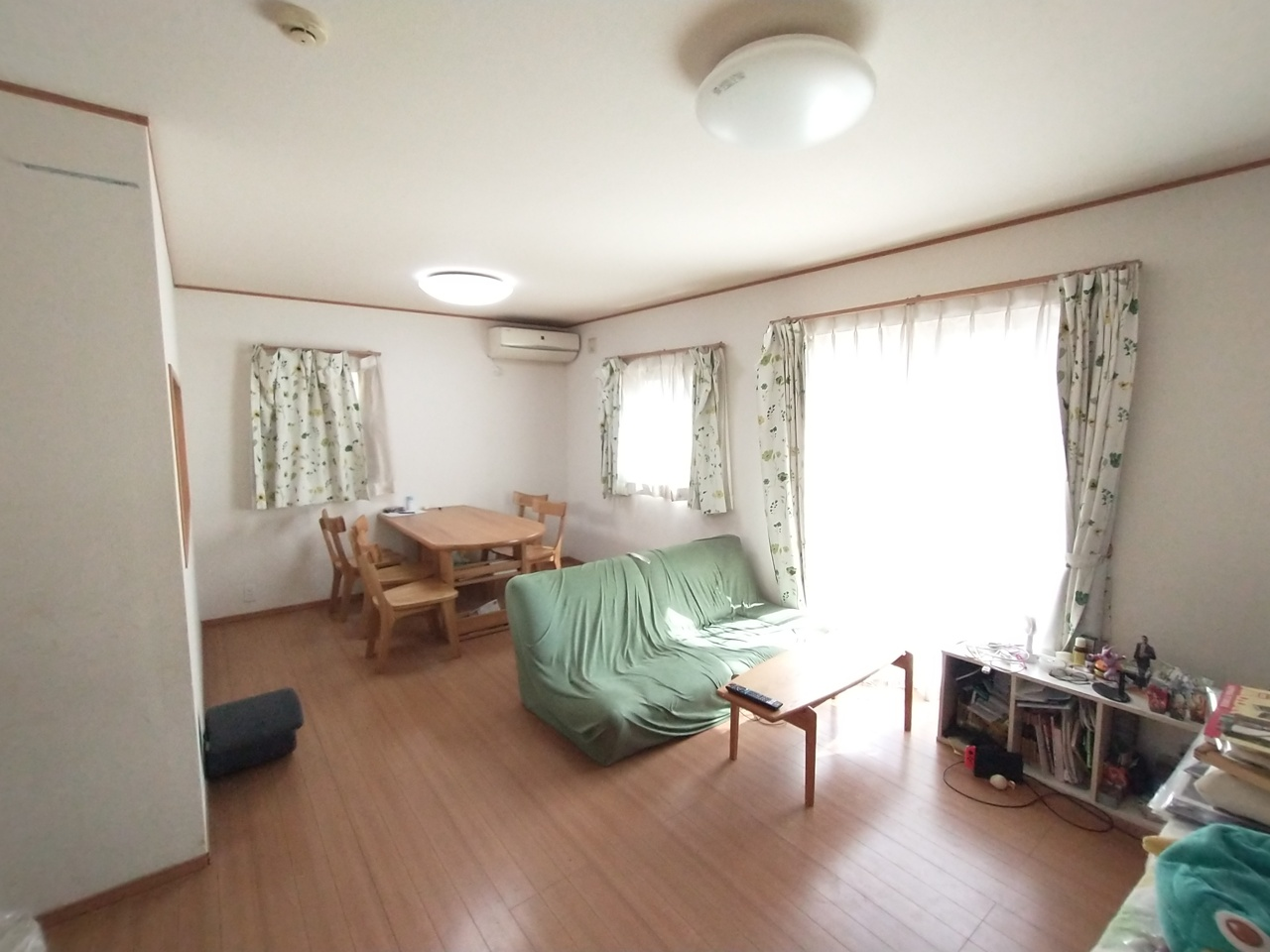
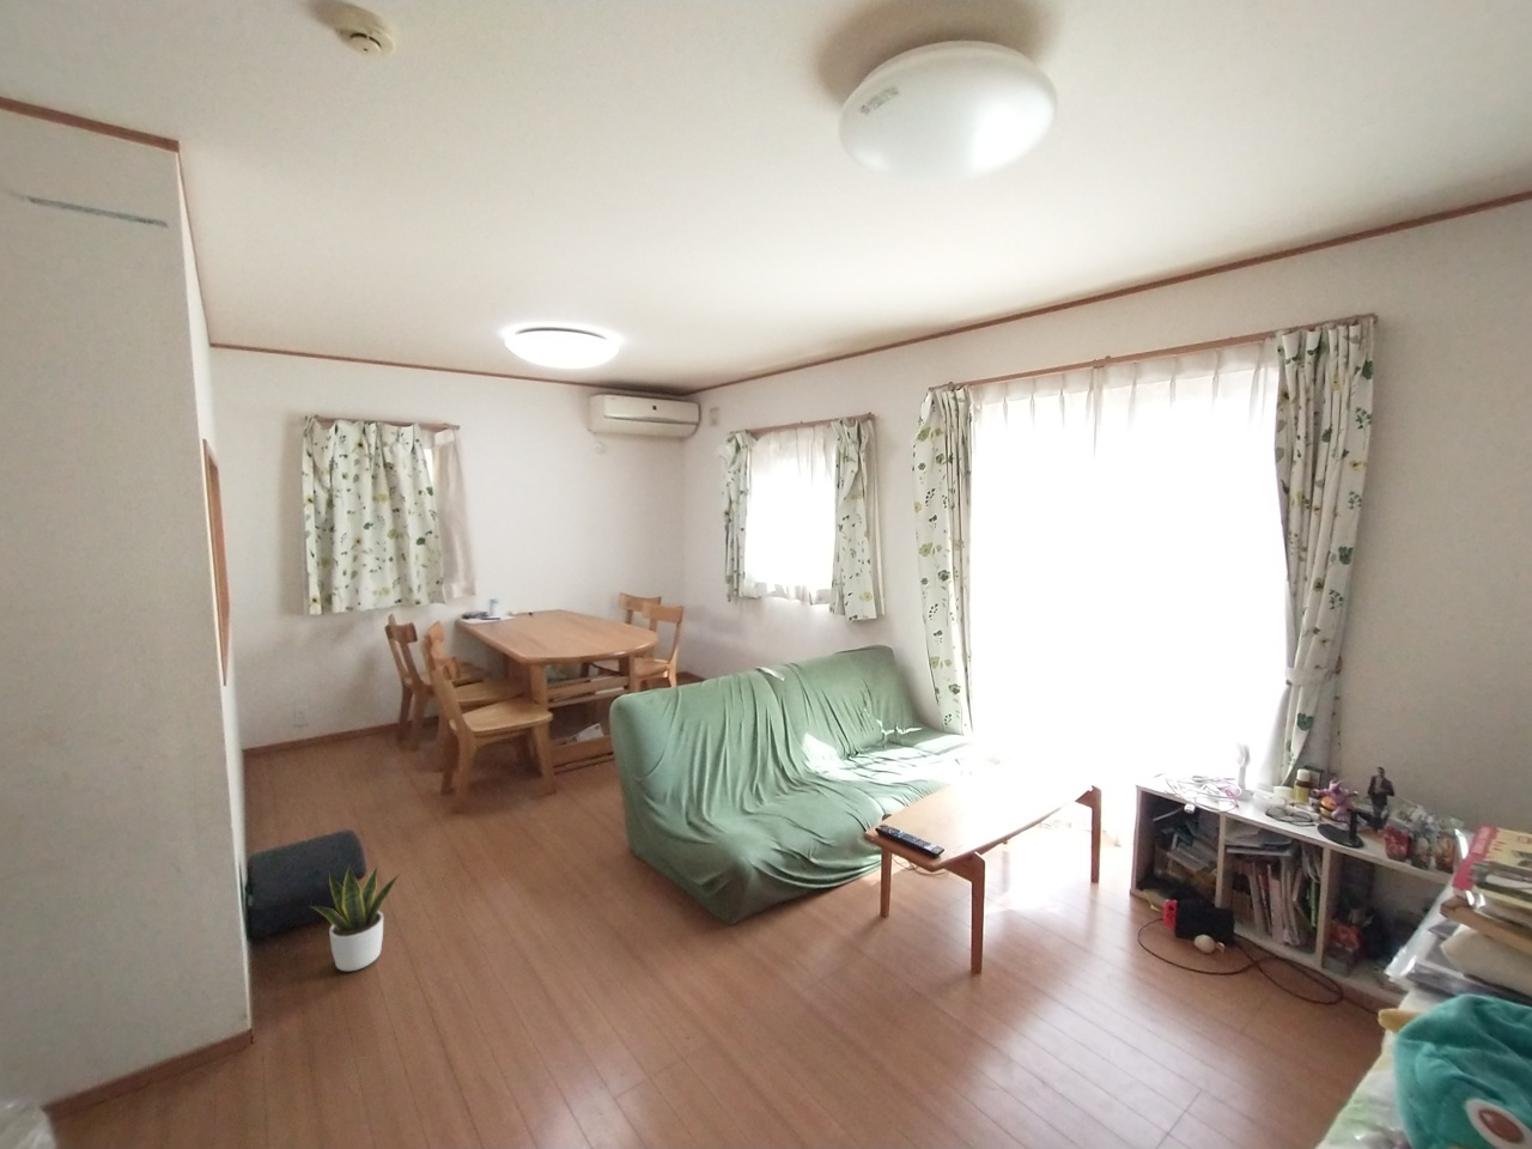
+ potted plant [308,863,399,972]
